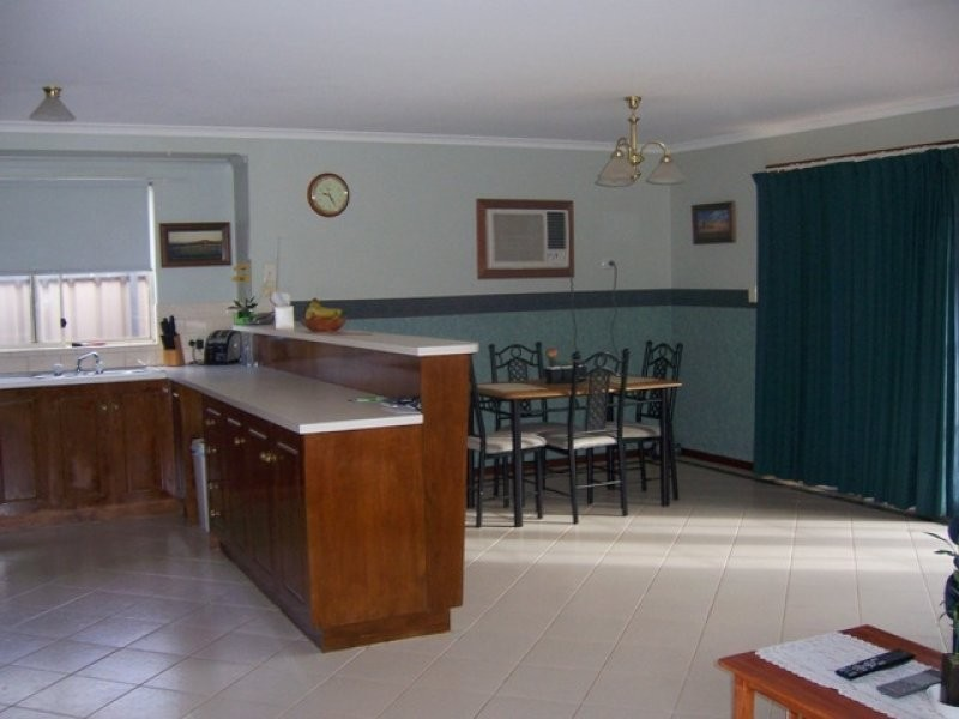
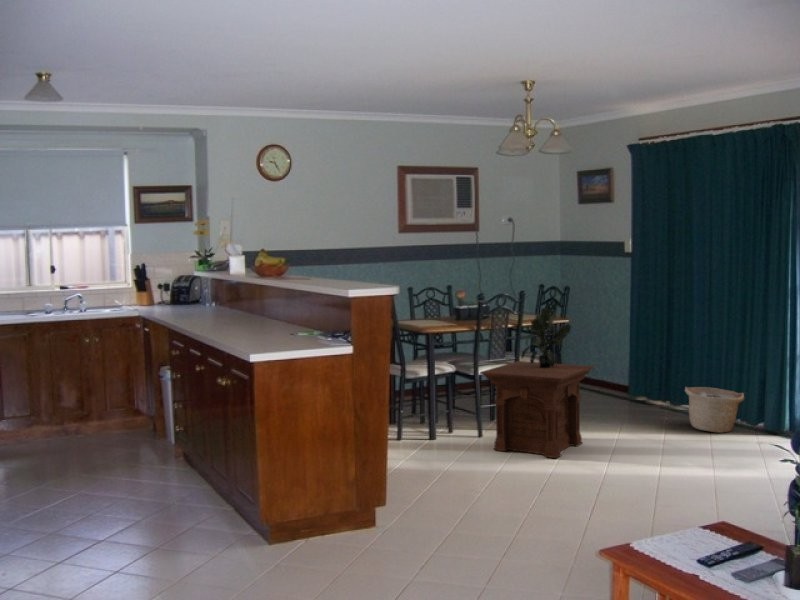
+ potted plant [520,305,572,368]
+ side table [479,360,595,459]
+ basket [684,386,745,434]
